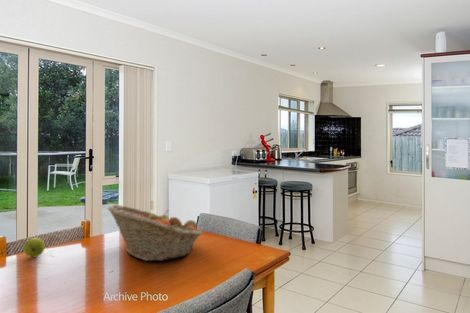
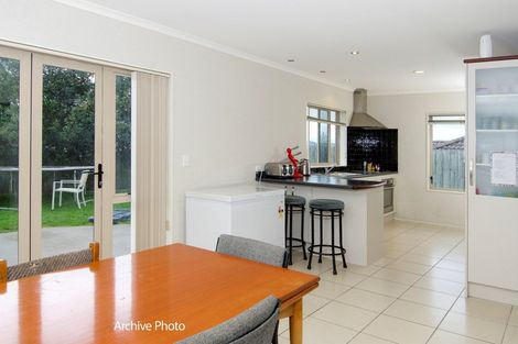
- fruit basket [107,204,203,262]
- apple [23,237,46,258]
